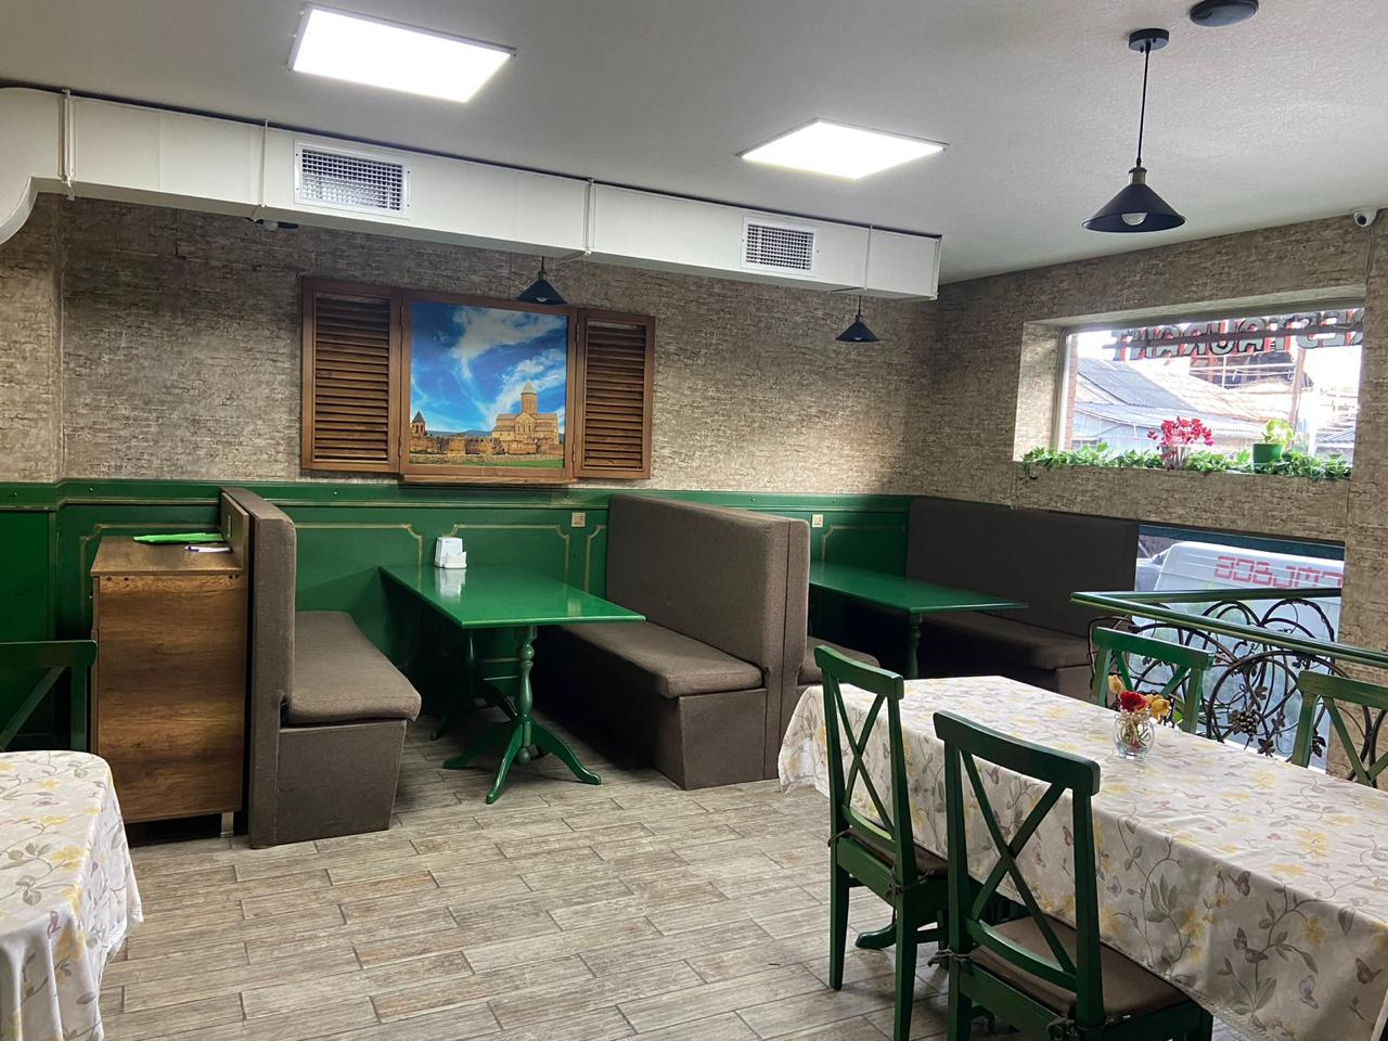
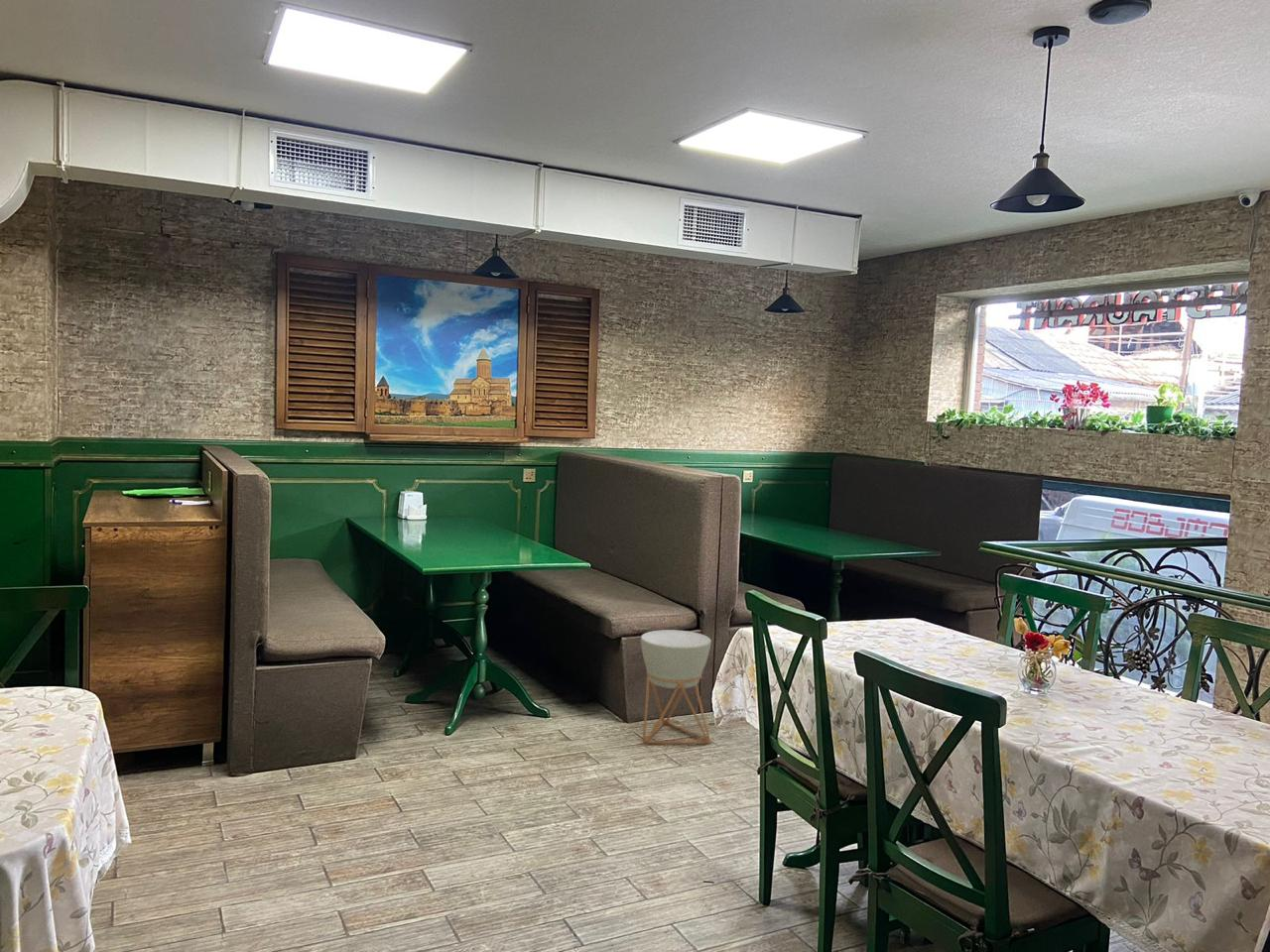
+ planter [640,629,712,745]
